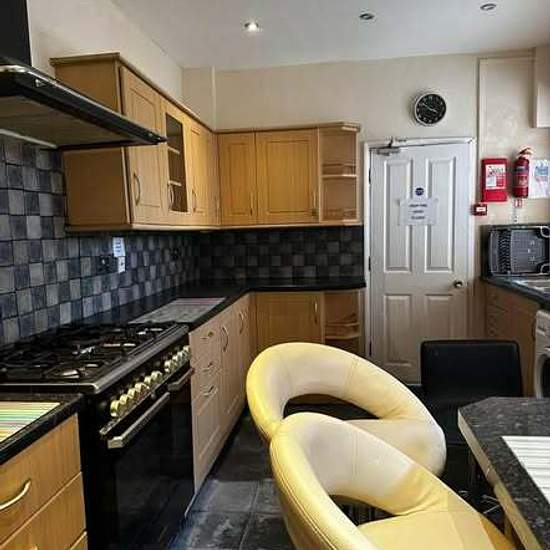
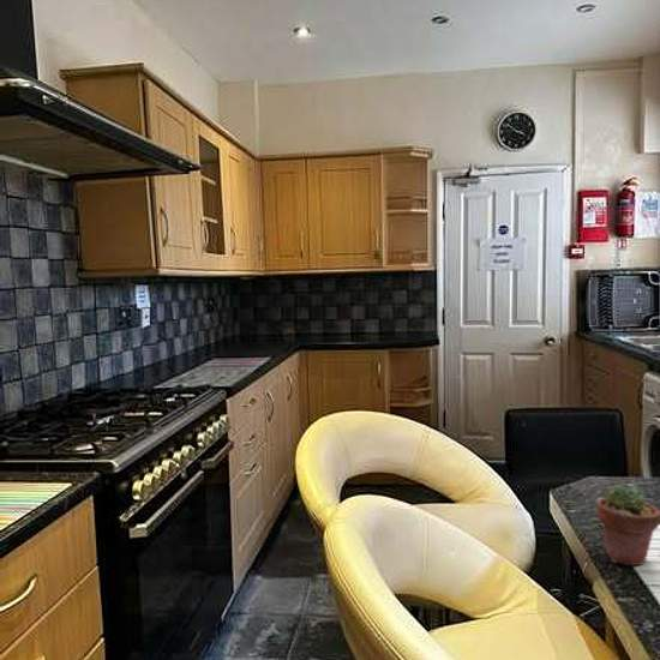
+ potted succulent [595,481,660,566]
